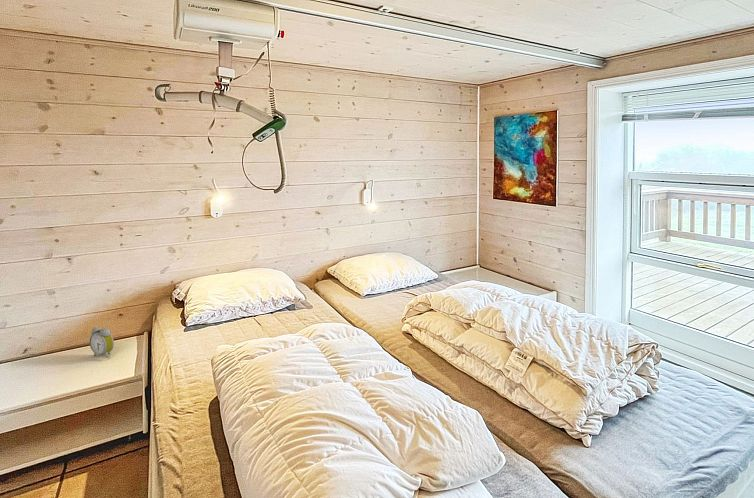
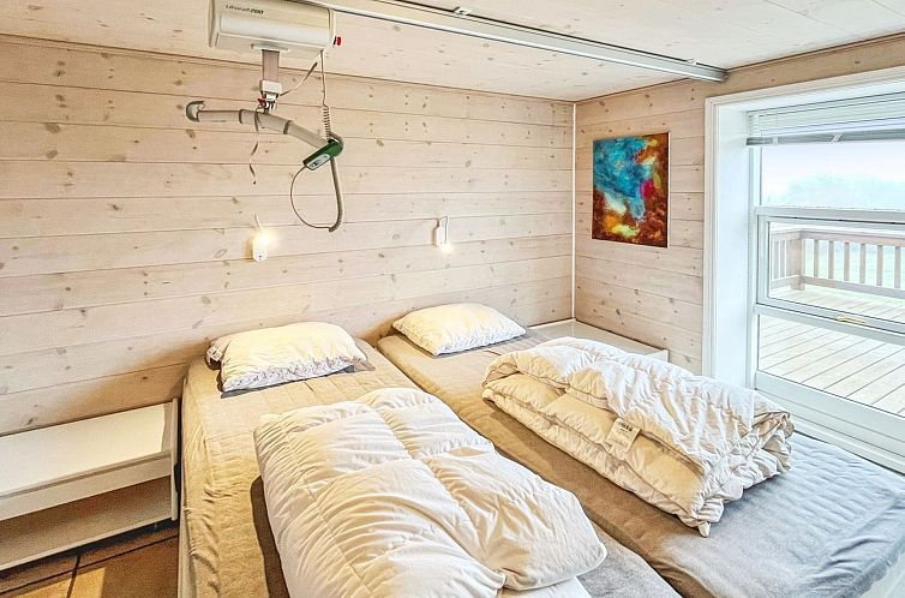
- alarm clock [89,326,115,359]
